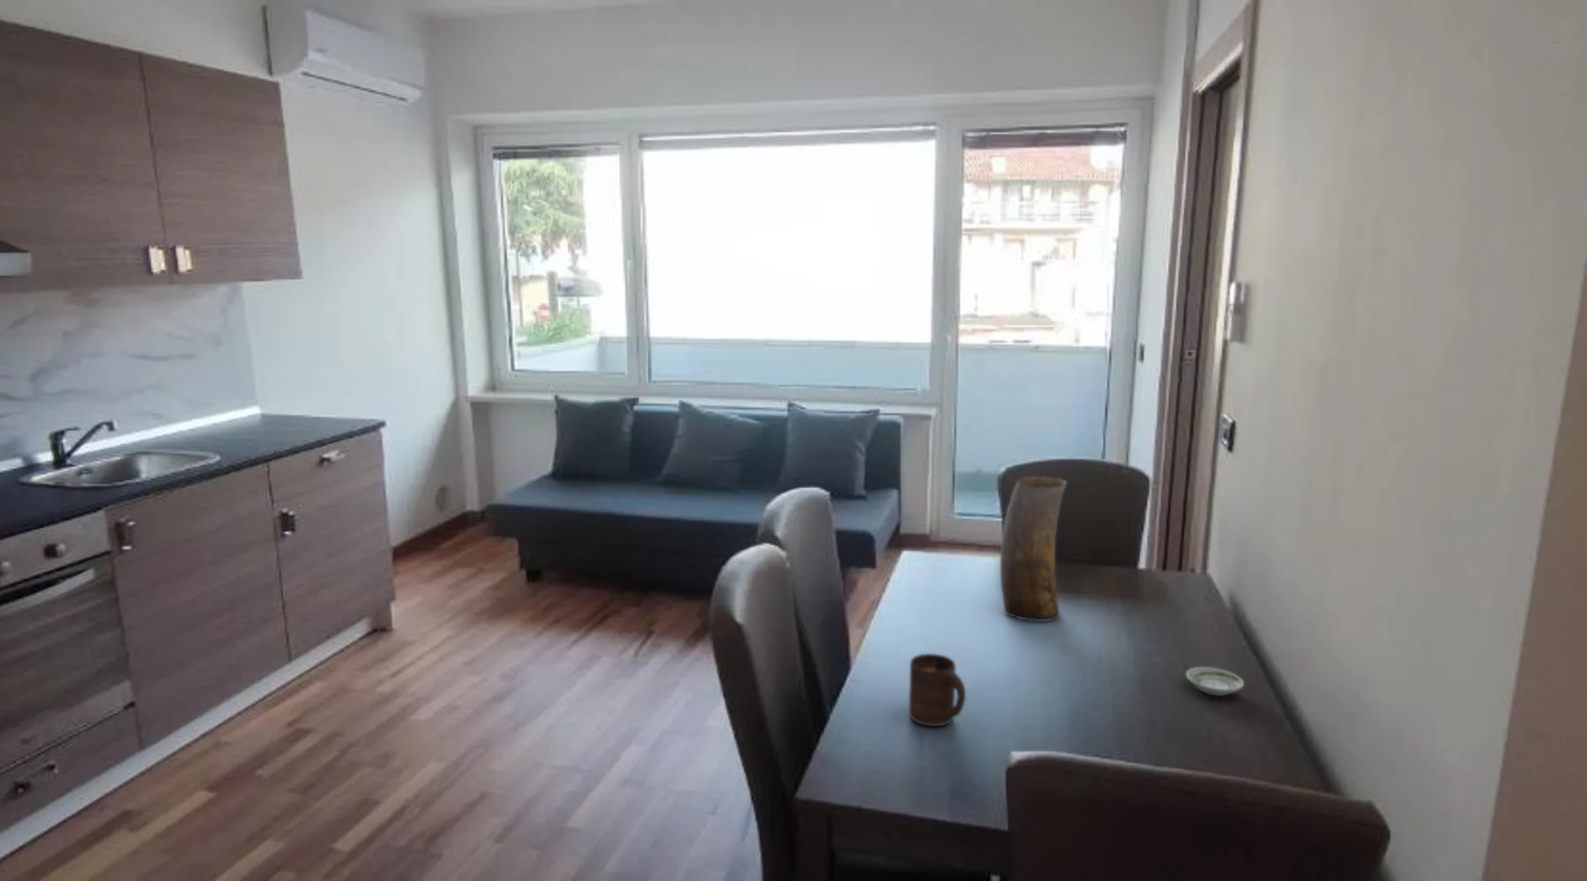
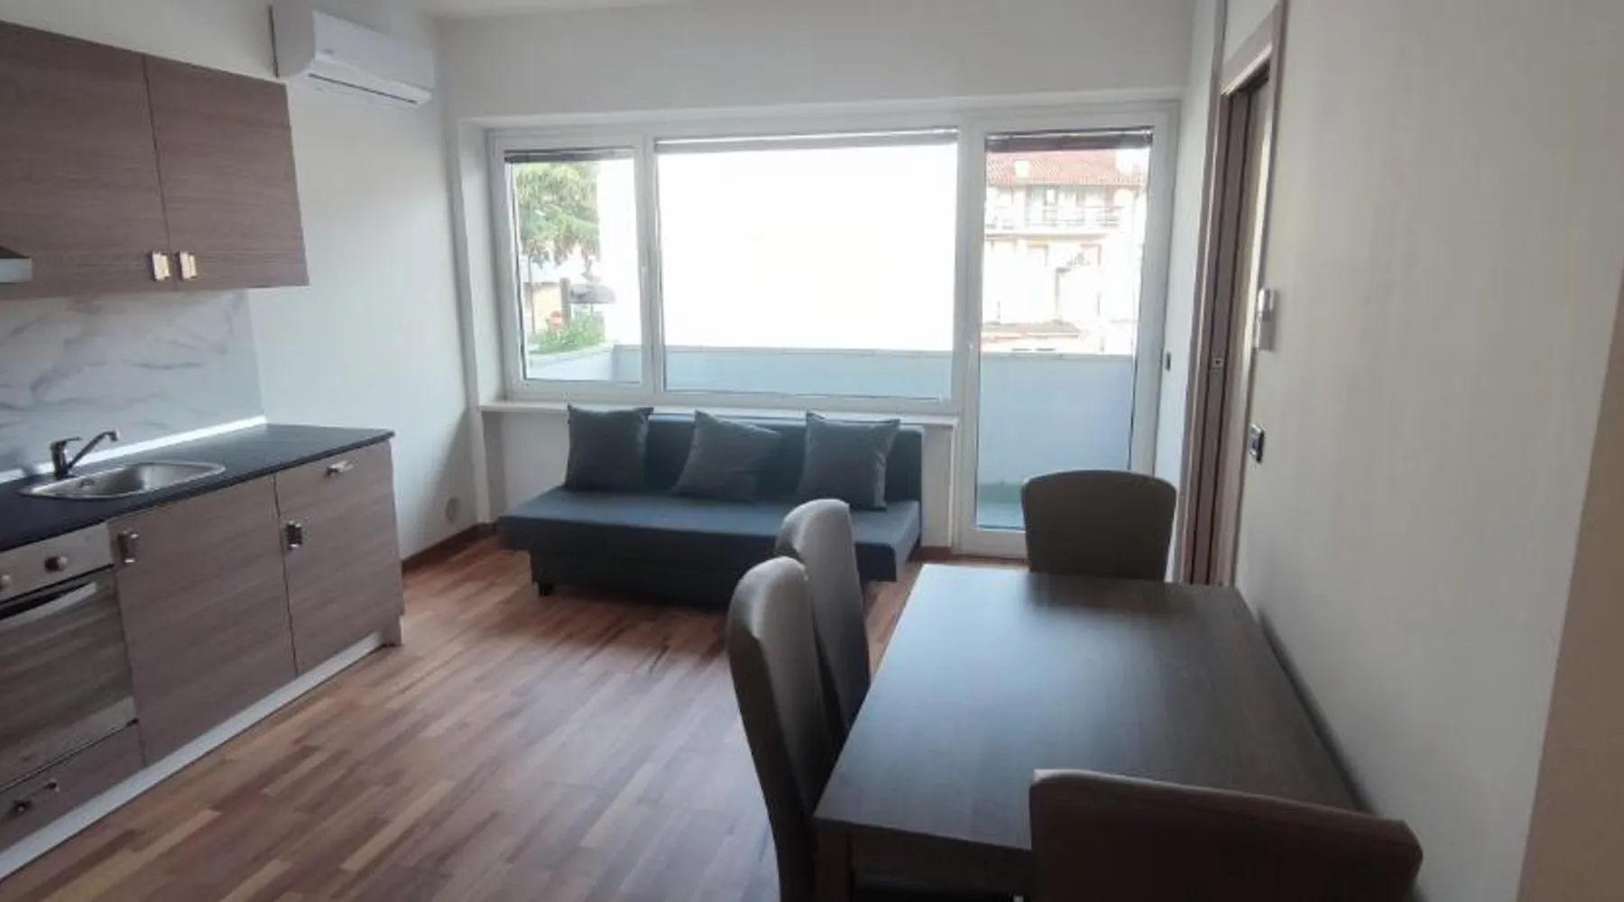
- saucer [1185,666,1245,697]
- cup [909,653,966,727]
- vase [1000,475,1068,622]
